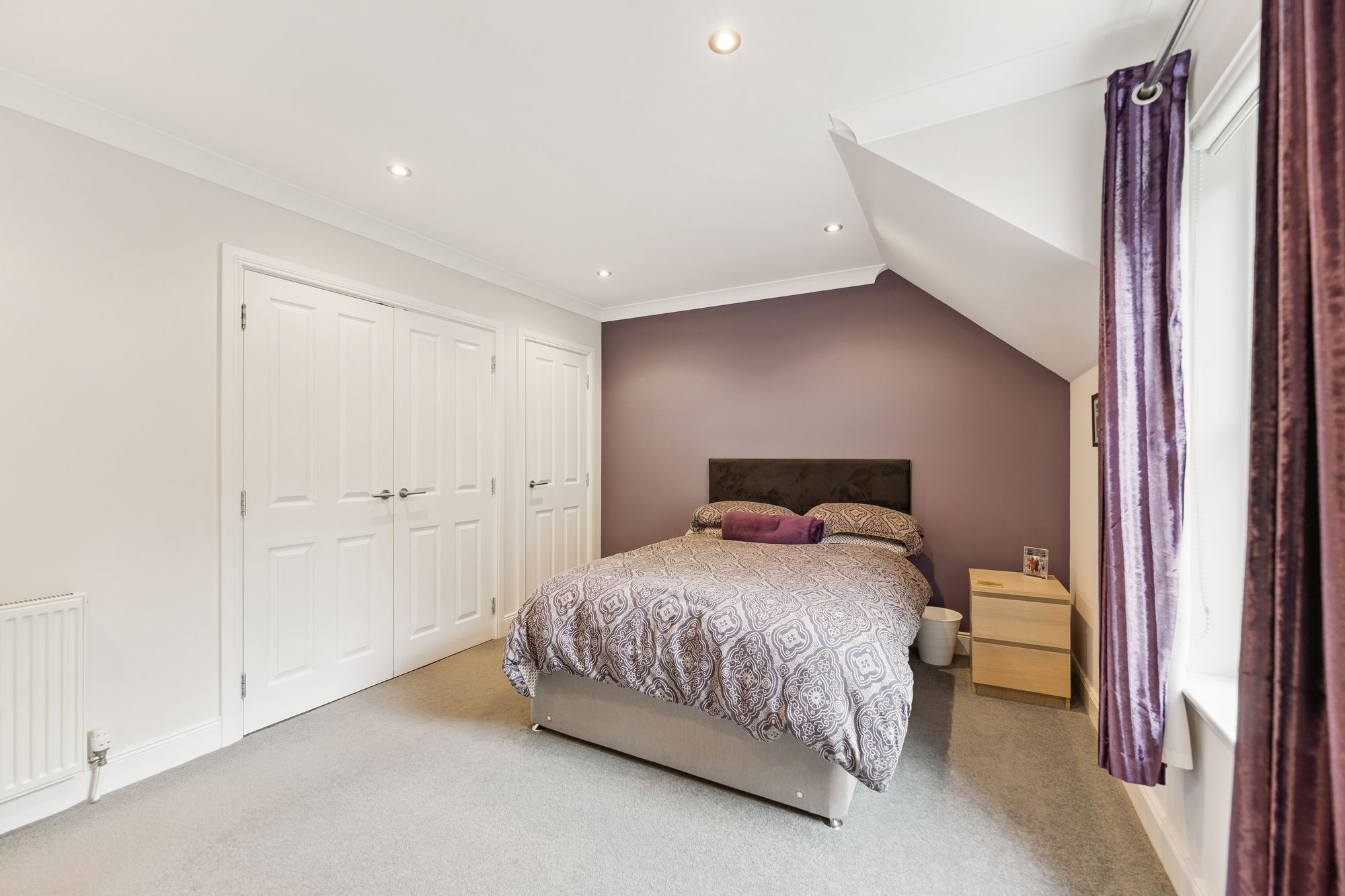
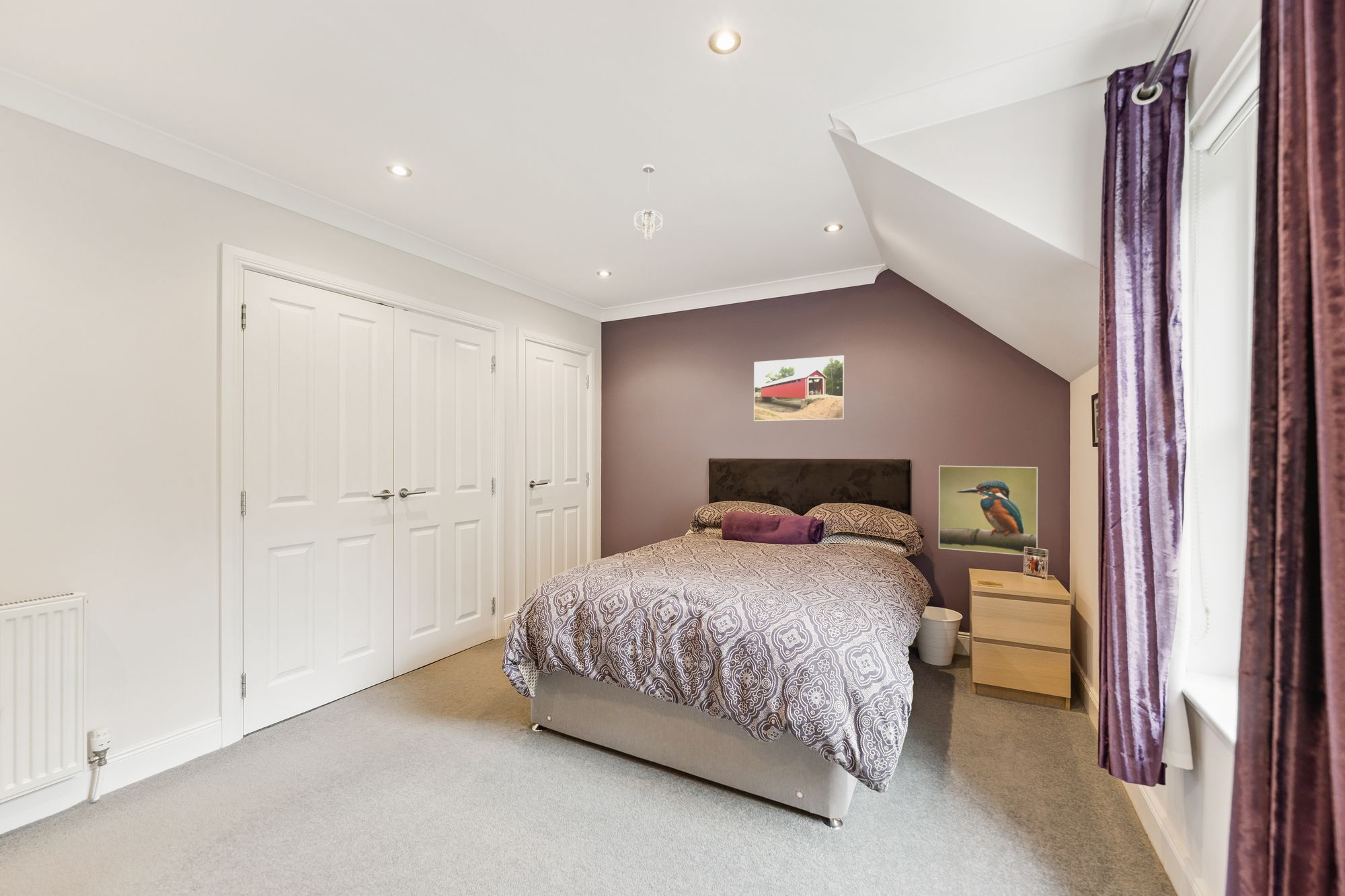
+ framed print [753,355,845,422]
+ pendant light [633,163,664,240]
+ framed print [938,465,1038,556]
